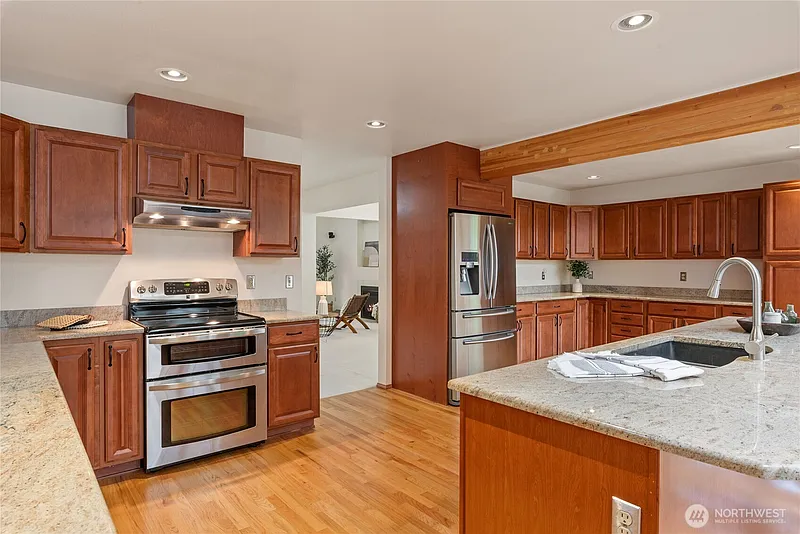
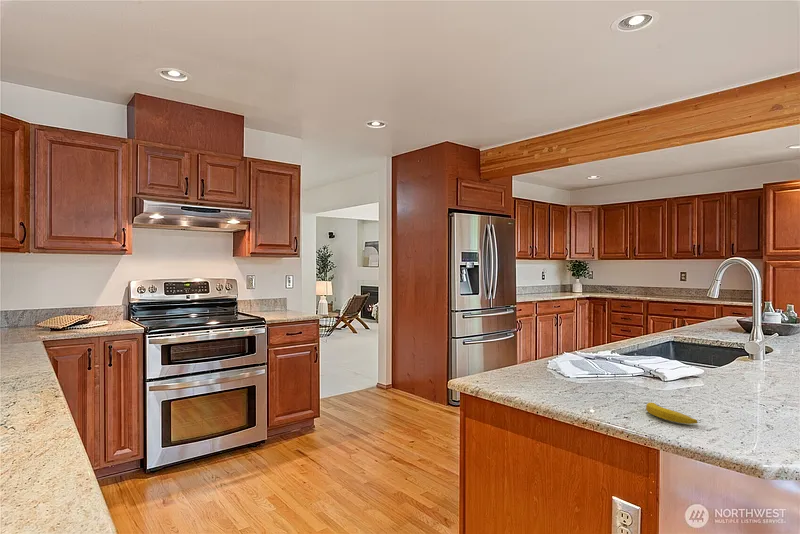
+ banana [645,401,699,425]
